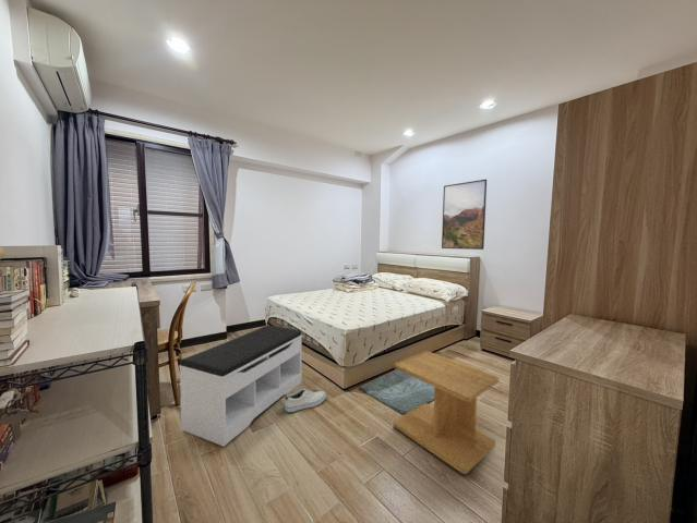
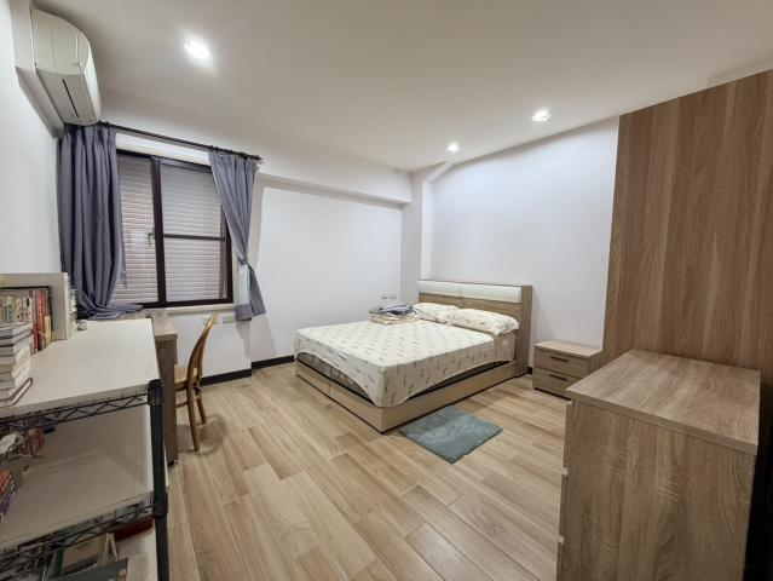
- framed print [441,178,488,251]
- side table [393,351,500,475]
- bench [178,325,303,448]
- shoe [284,388,327,413]
